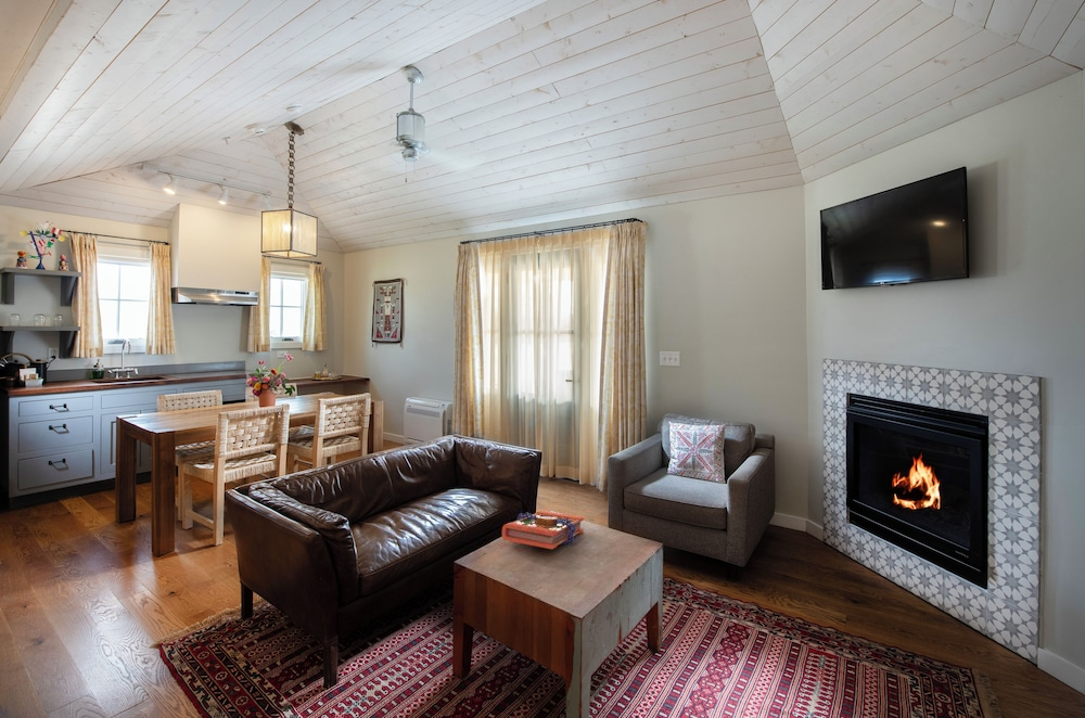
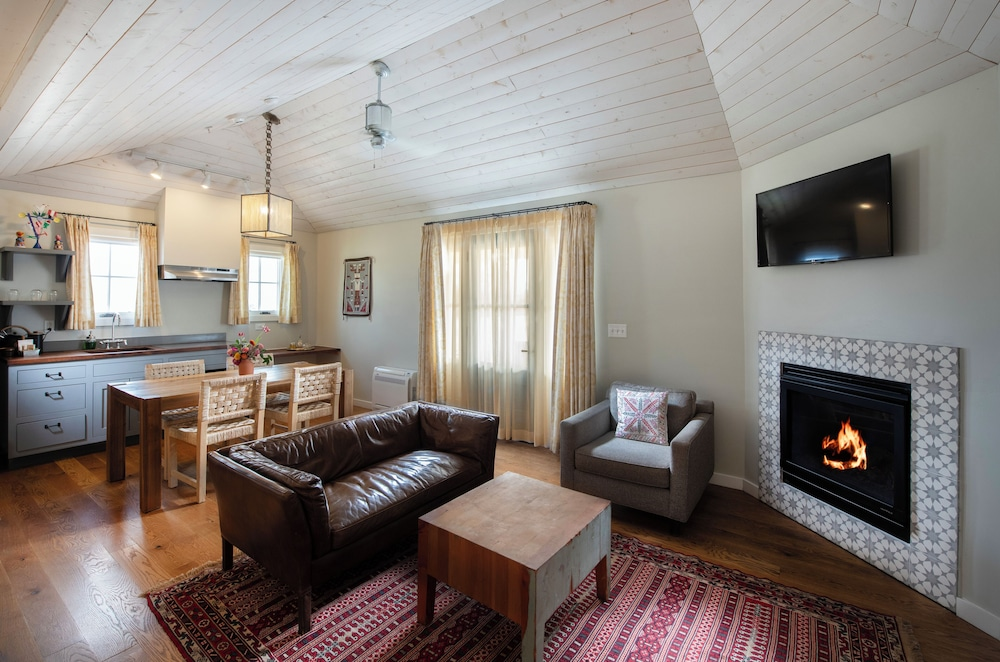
- book [501,510,585,550]
